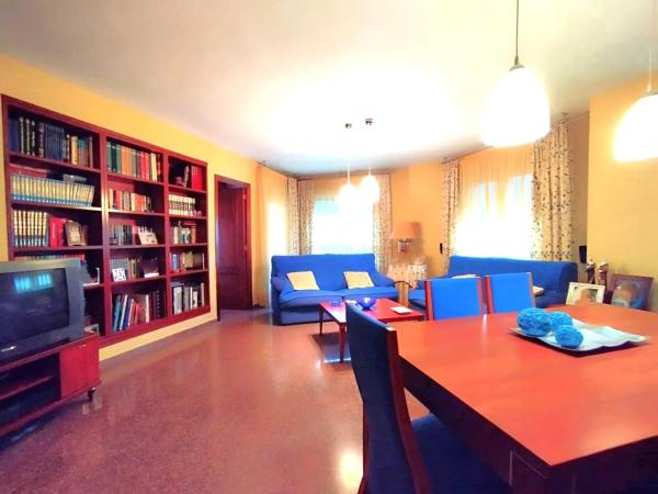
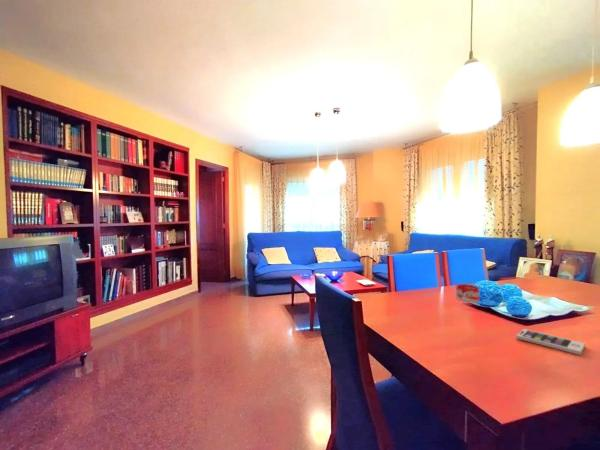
+ smartphone [515,328,586,356]
+ bottle [455,283,481,304]
